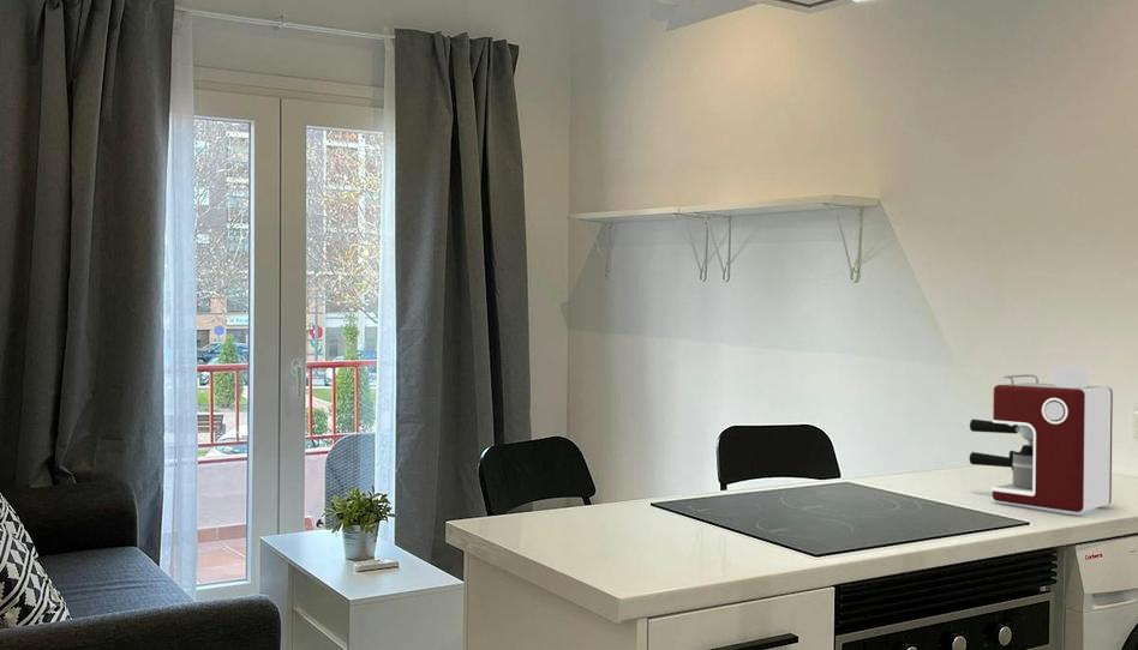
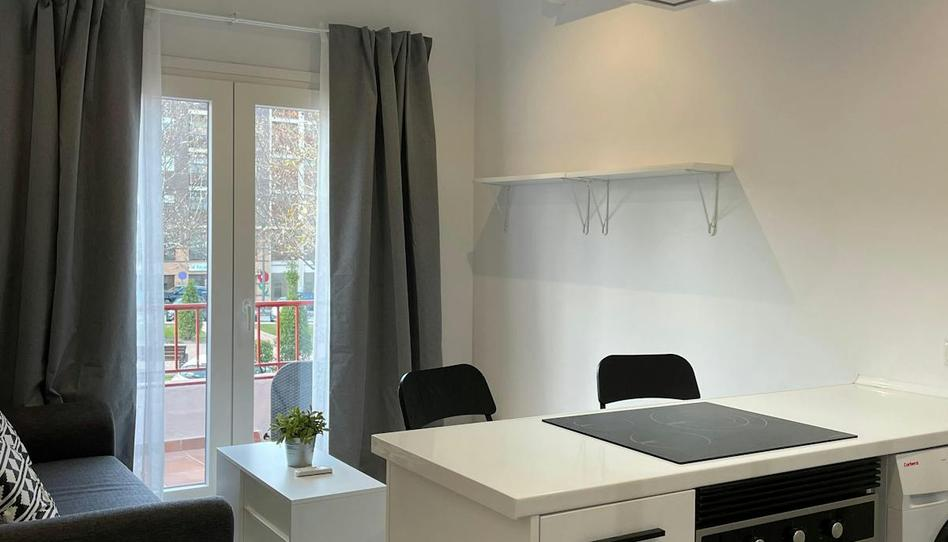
- coffee maker [969,365,1114,513]
